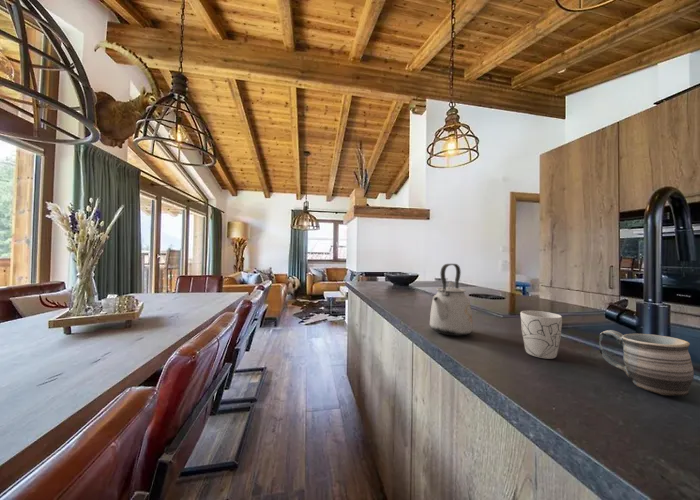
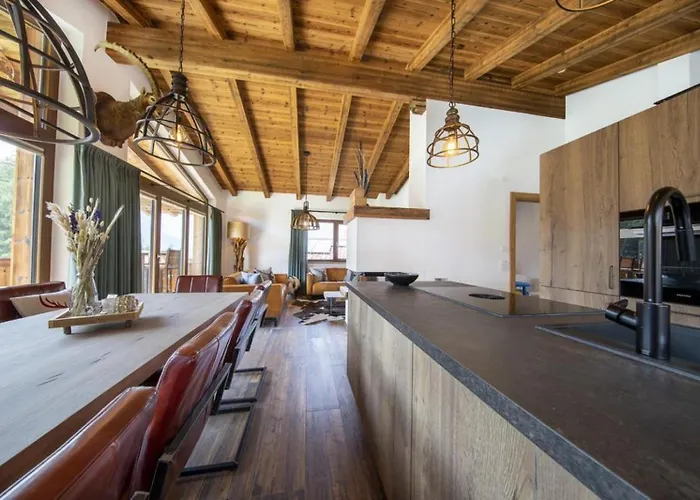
- mug [598,329,695,397]
- kettle [429,263,474,337]
- mug [520,310,563,360]
